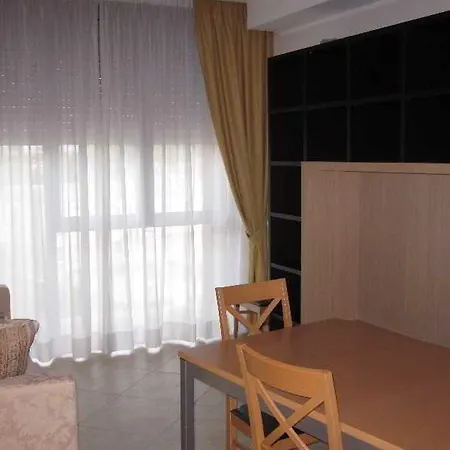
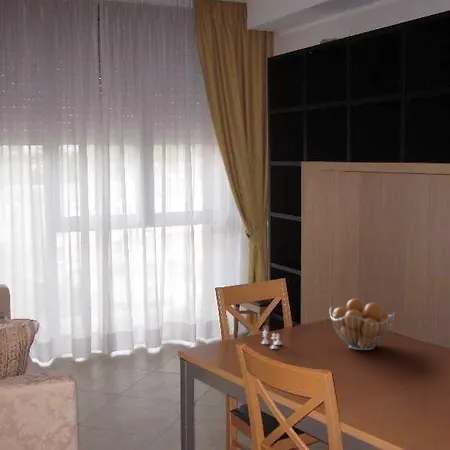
+ fruit basket [329,297,396,351]
+ salt and pepper shaker set [261,328,282,350]
